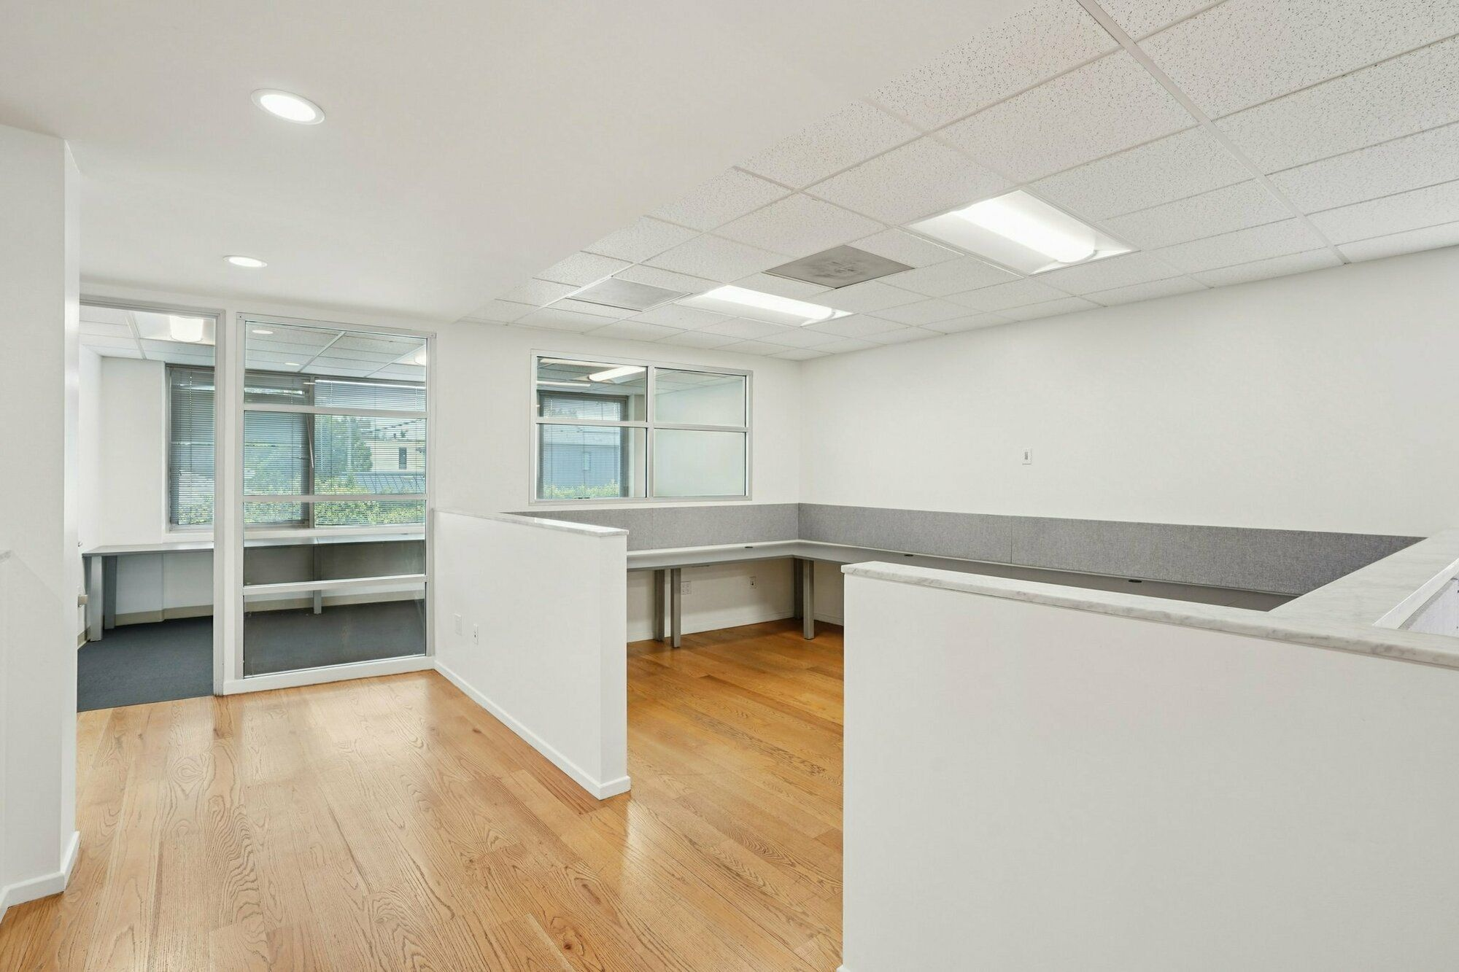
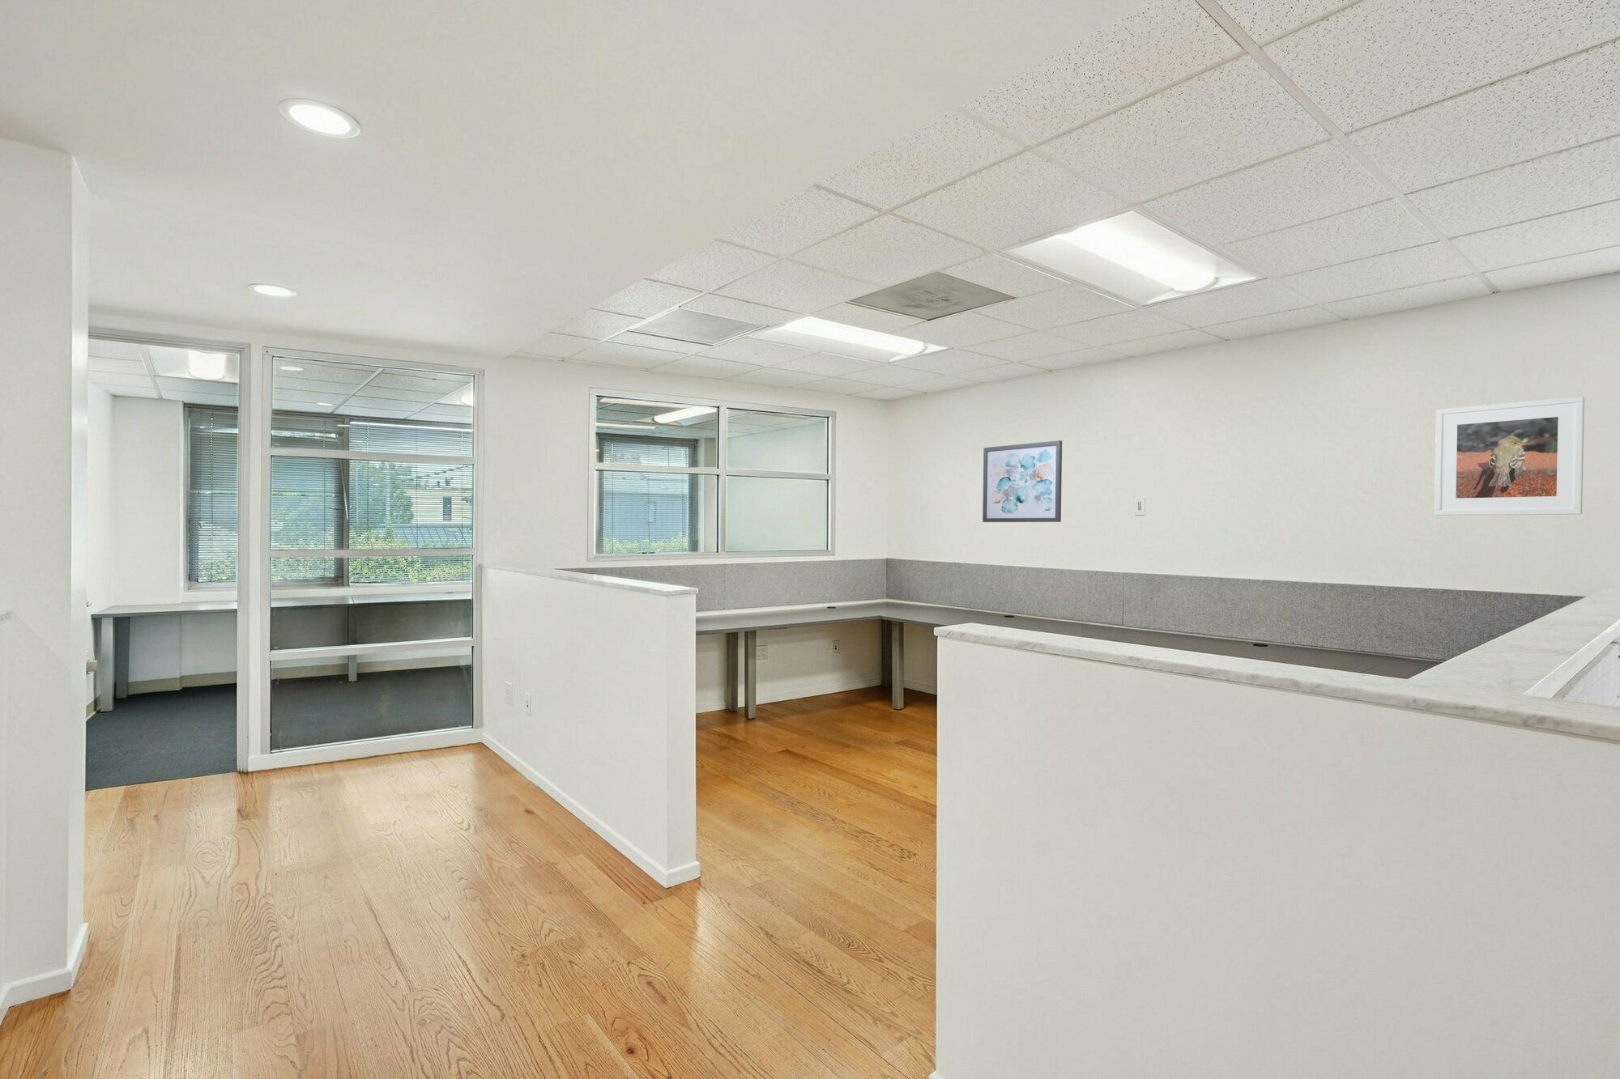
+ wall art [982,440,1062,523]
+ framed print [1433,395,1585,517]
